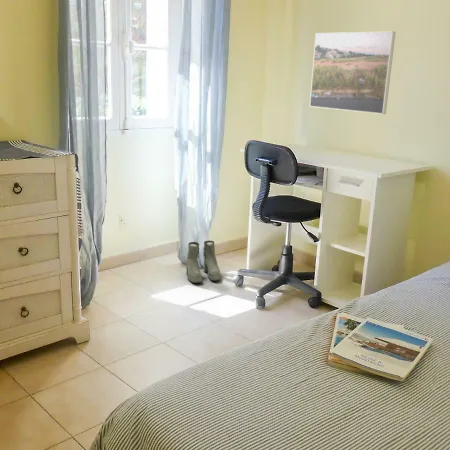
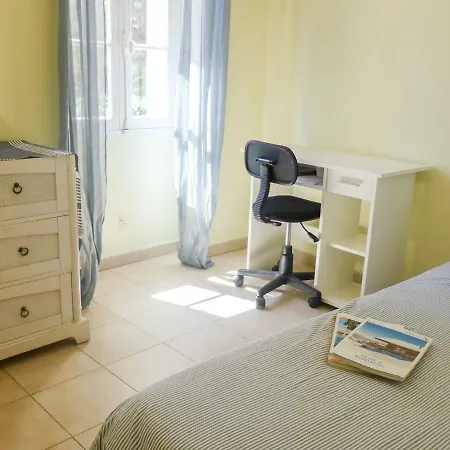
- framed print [309,31,396,115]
- boots [185,240,221,284]
